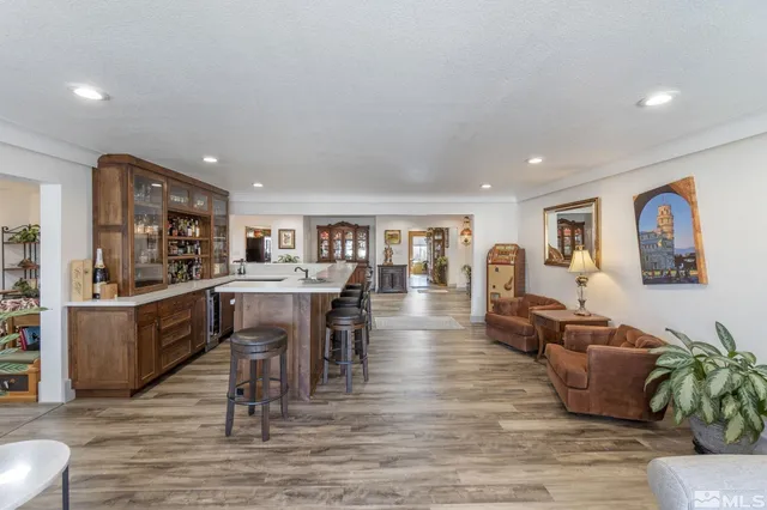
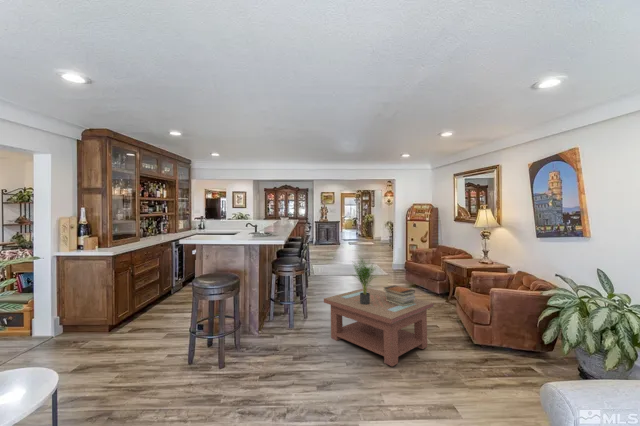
+ potted plant [351,254,378,305]
+ coffee table [323,287,435,368]
+ book stack [383,284,416,306]
